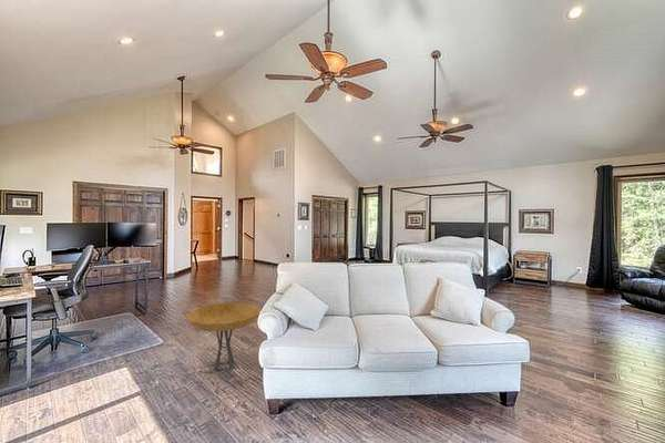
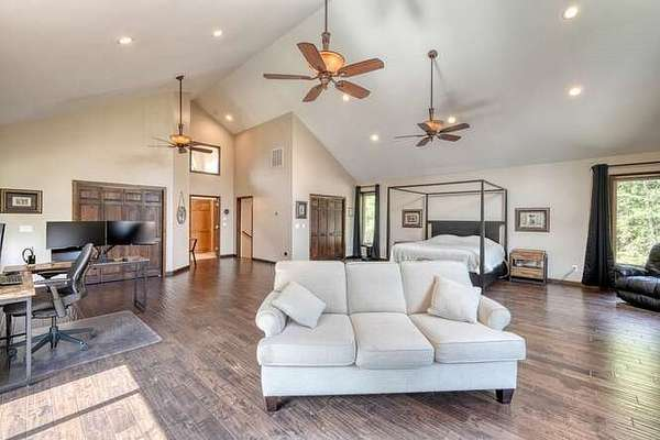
- side table [185,301,262,372]
